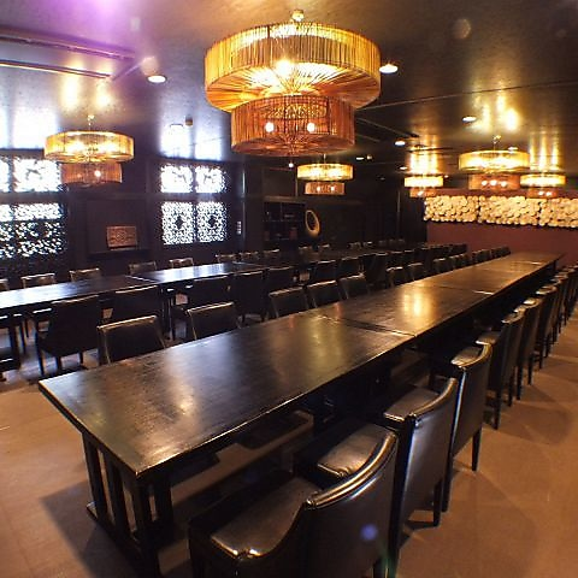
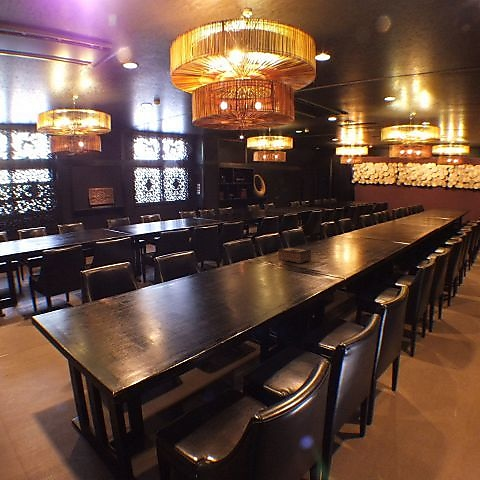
+ tissue box [277,246,312,264]
